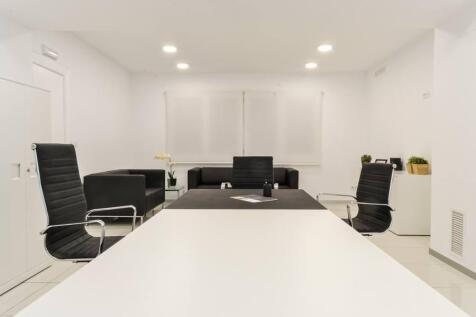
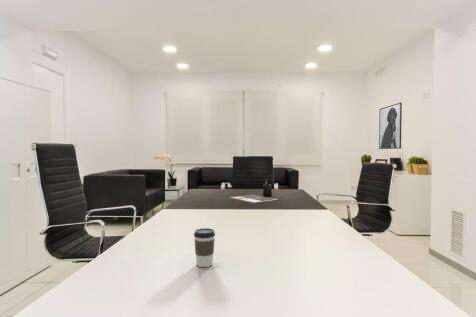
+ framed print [378,102,403,150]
+ coffee cup [193,227,216,268]
